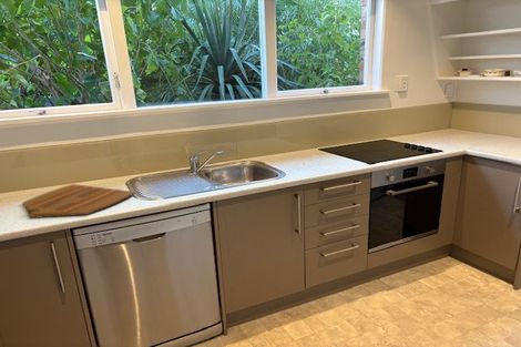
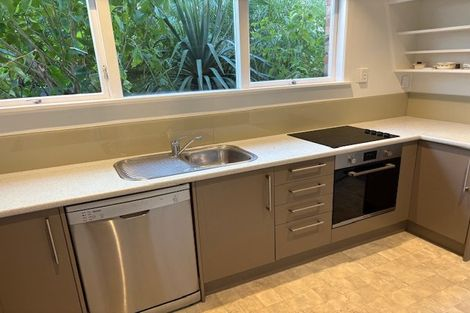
- cutting board [21,183,136,220]
